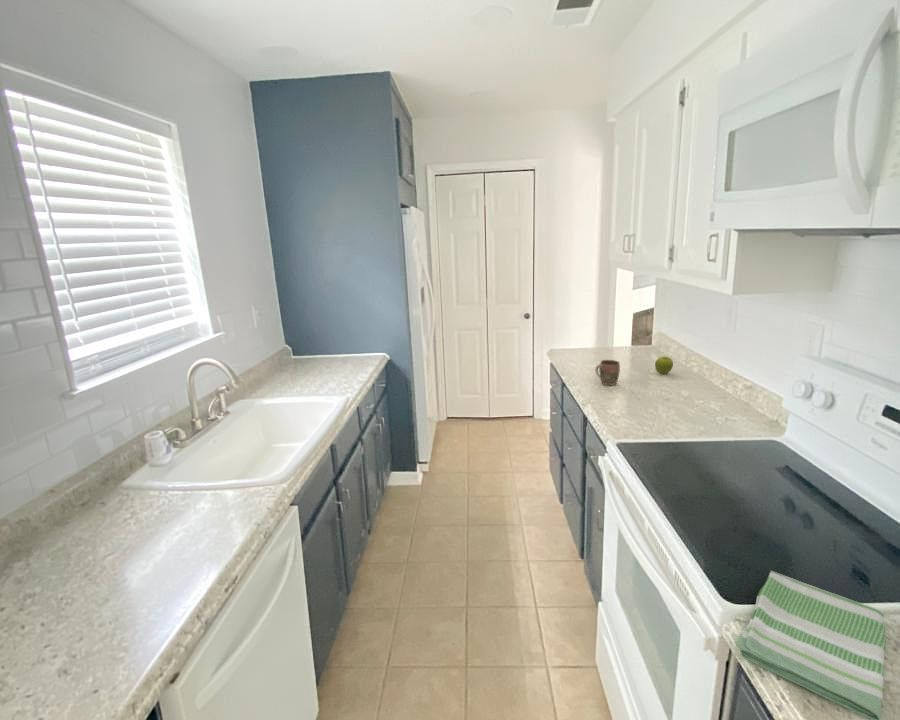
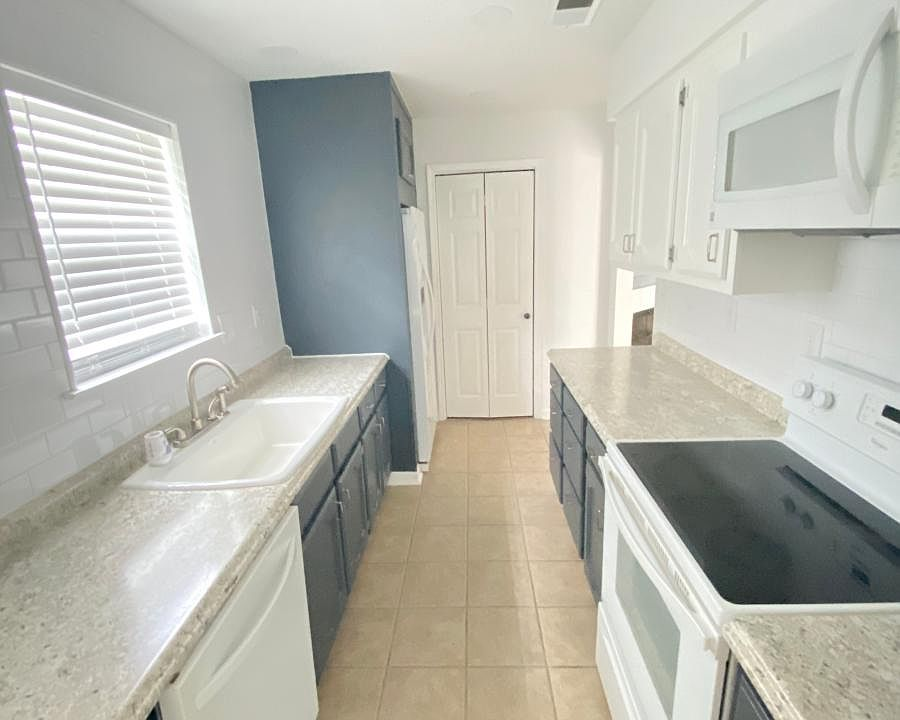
- mug [595,359,621,386]
- dish towel [734,570,887,720]
- fruit [654,355,674,375]
